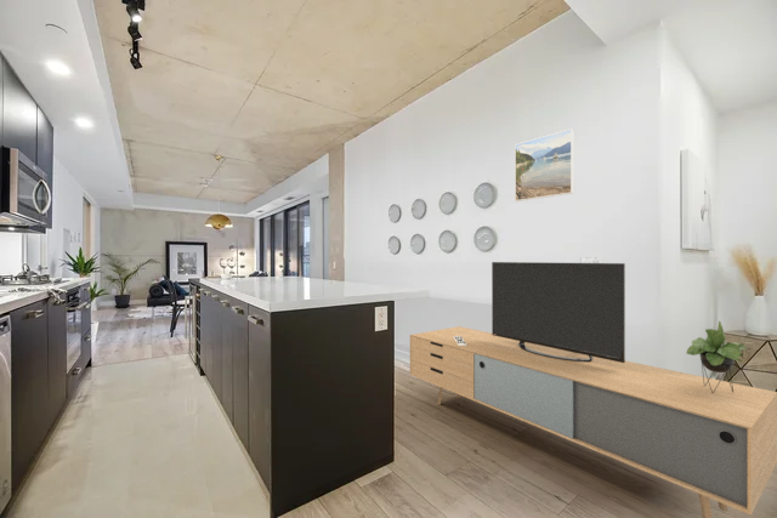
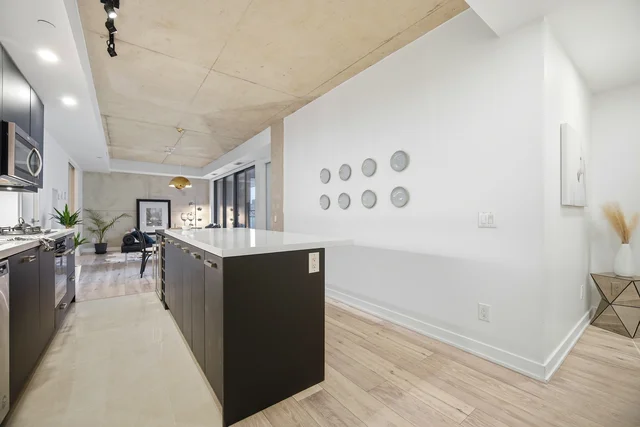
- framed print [514,127,575,203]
- media console [409,261,777,518]
